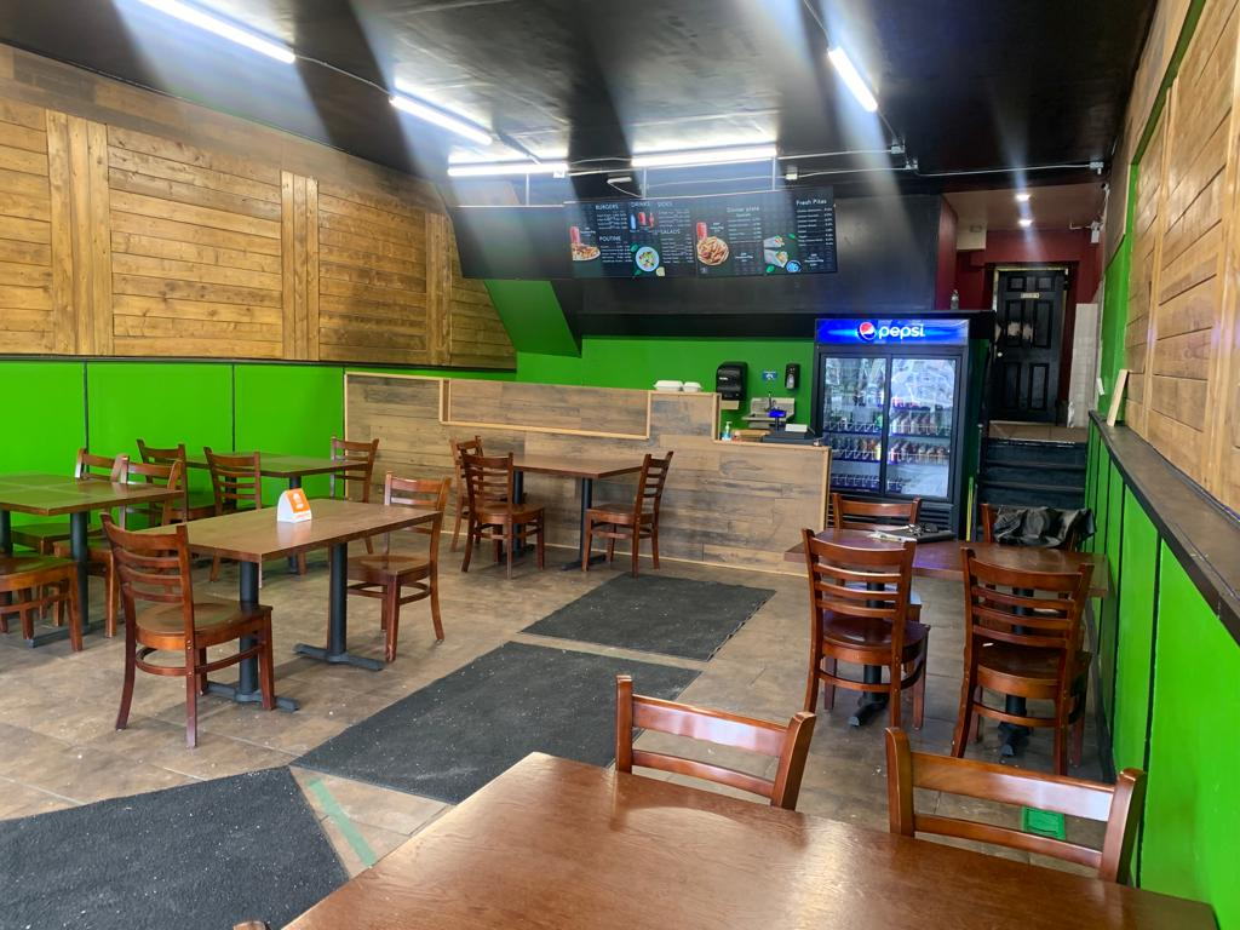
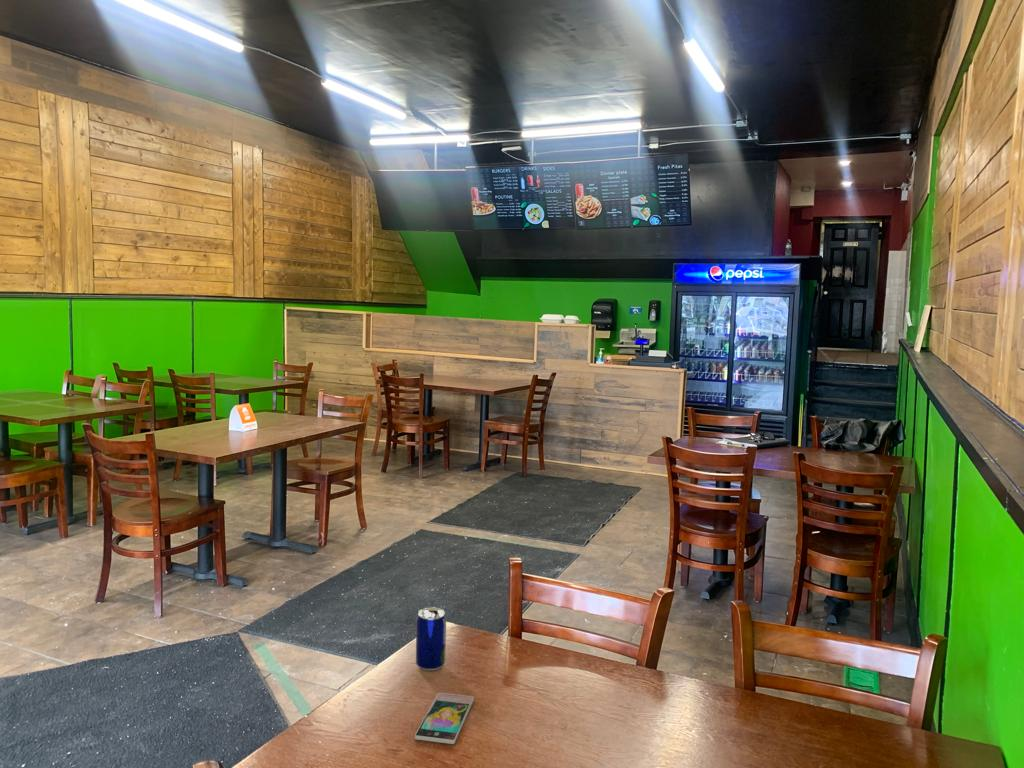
+ beer can [415,606,447,672]
+ smartphone [414,691,475,745]
